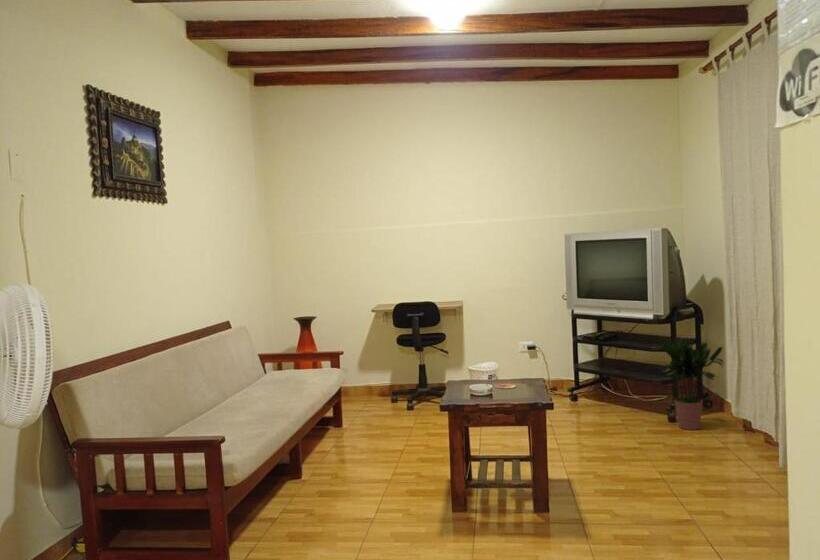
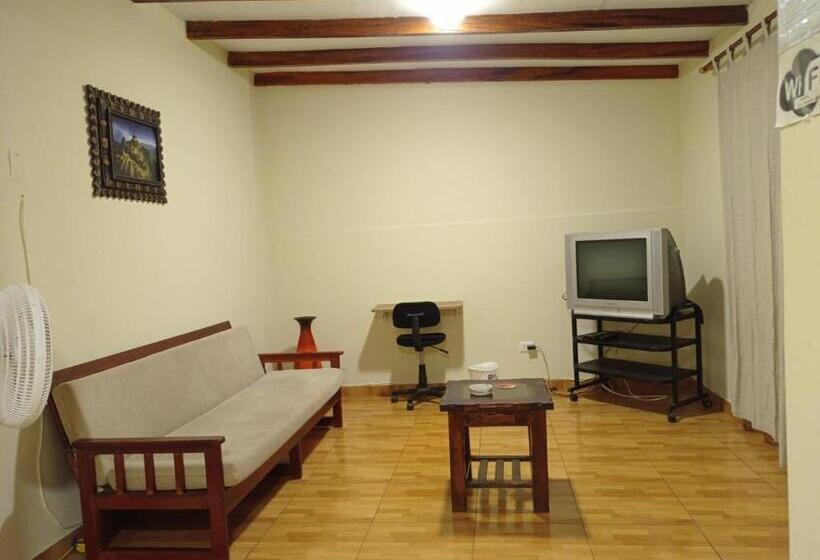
- potted plant [658,334,725,431]
